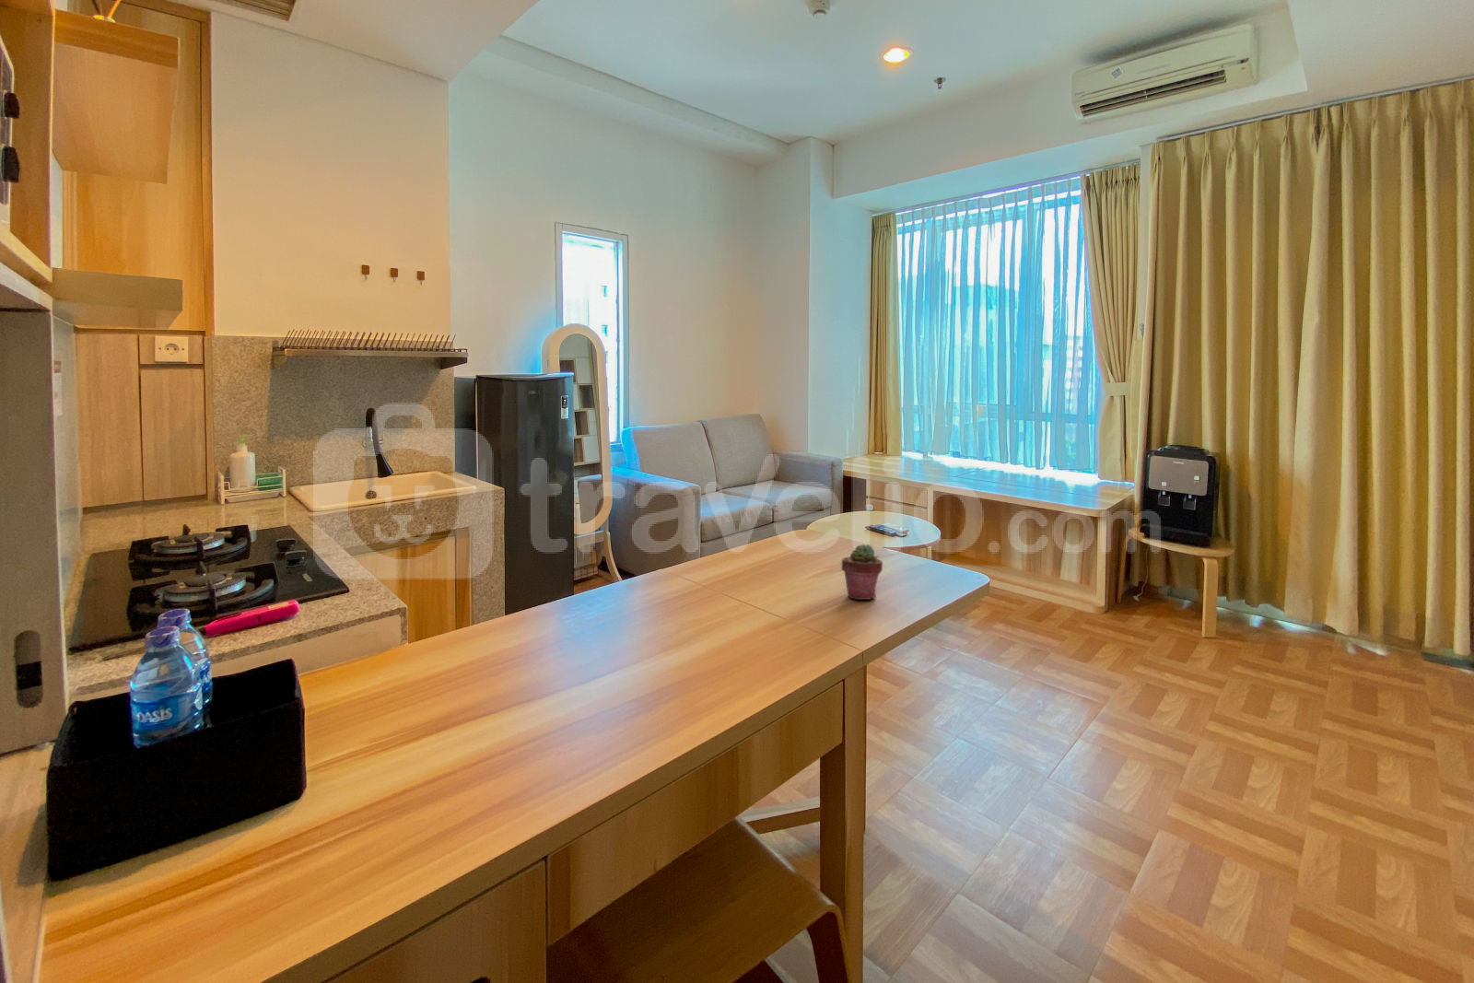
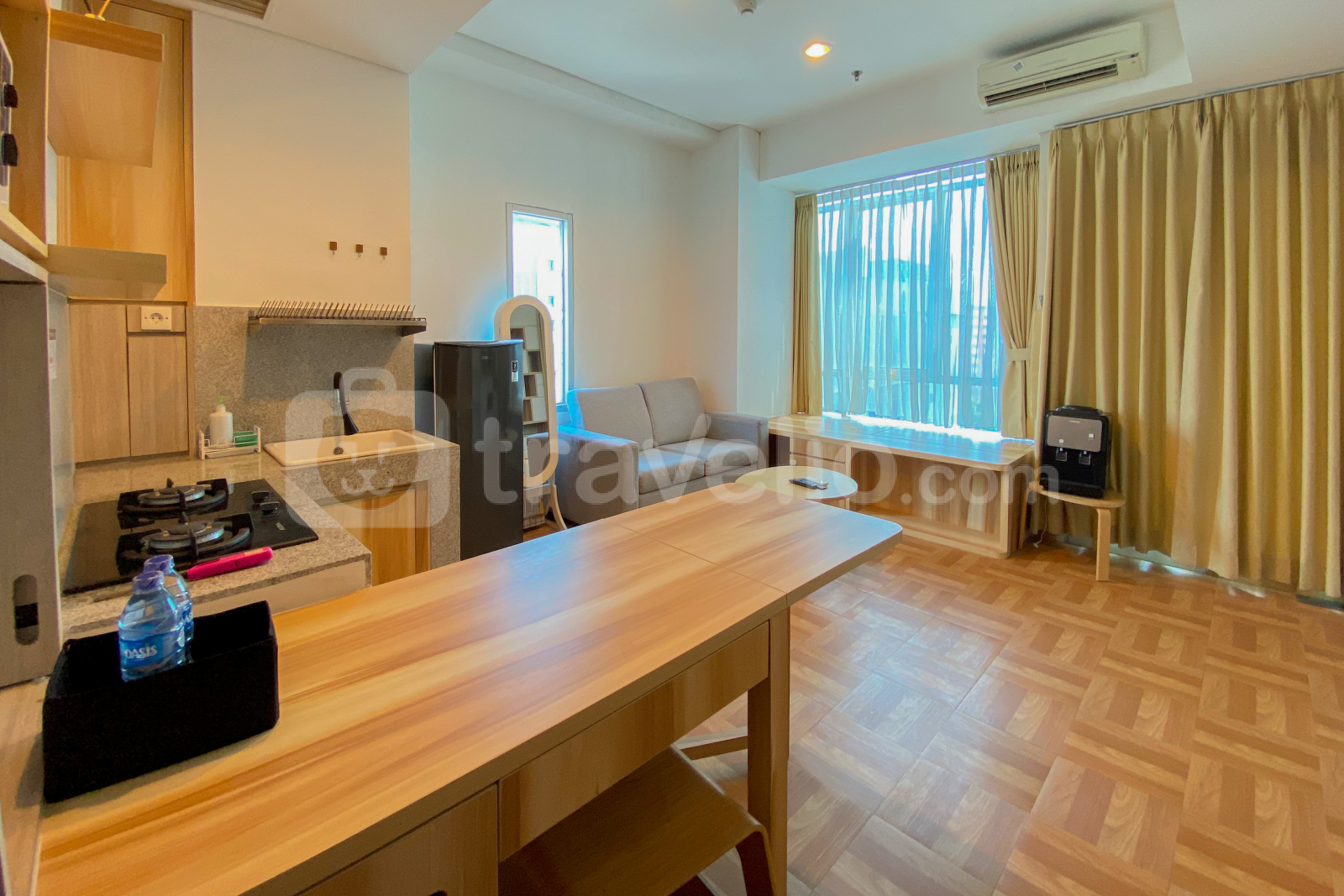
- potted succulent [840,543,884,601]
